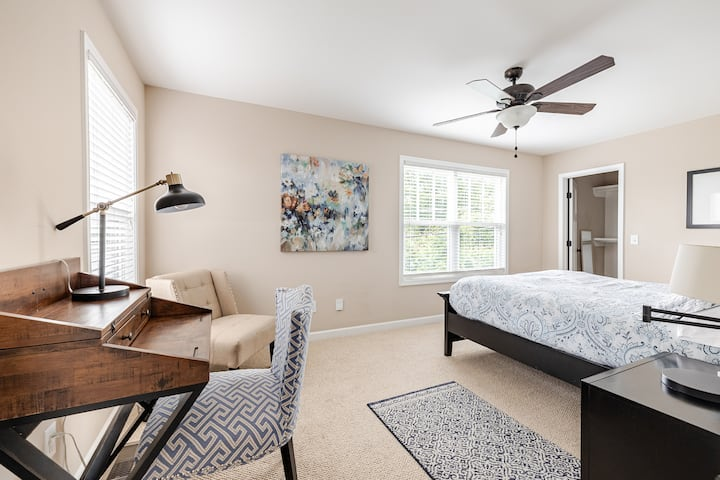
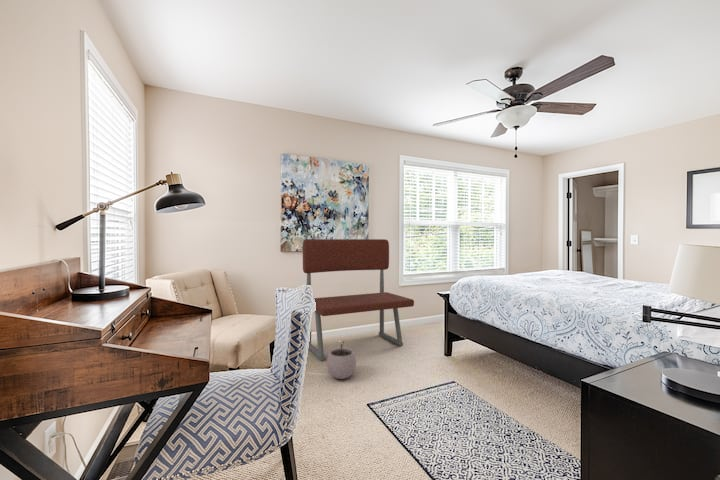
+ plant pot [326,340,357,380]
+ bench [302,238,415,361]
